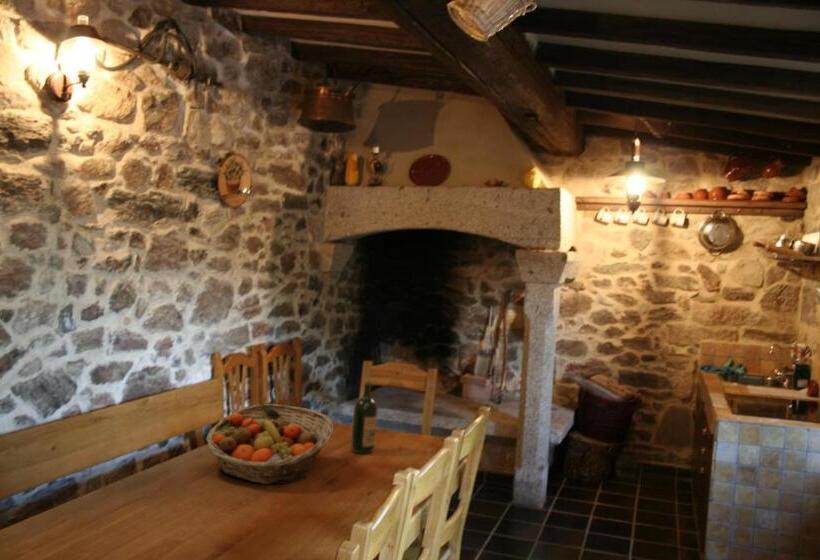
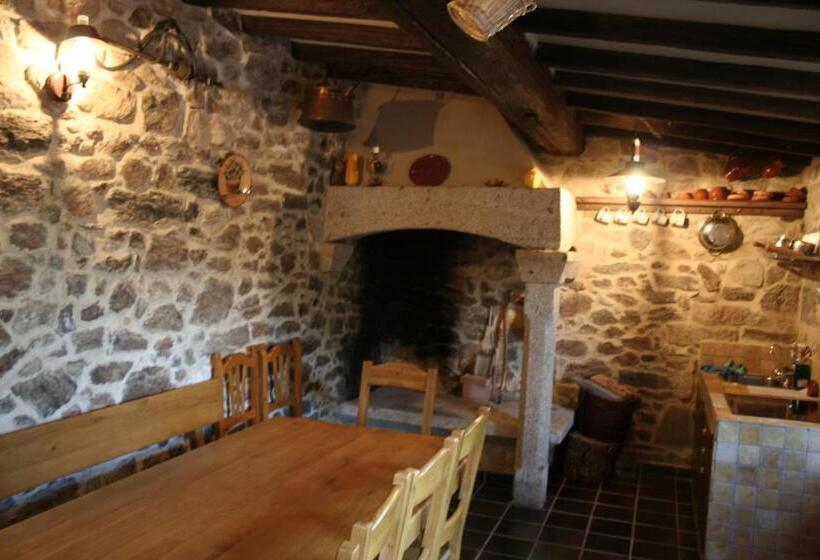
- wine bottle [350,379,379,455]
- fruit basket [205,403,334,485]
